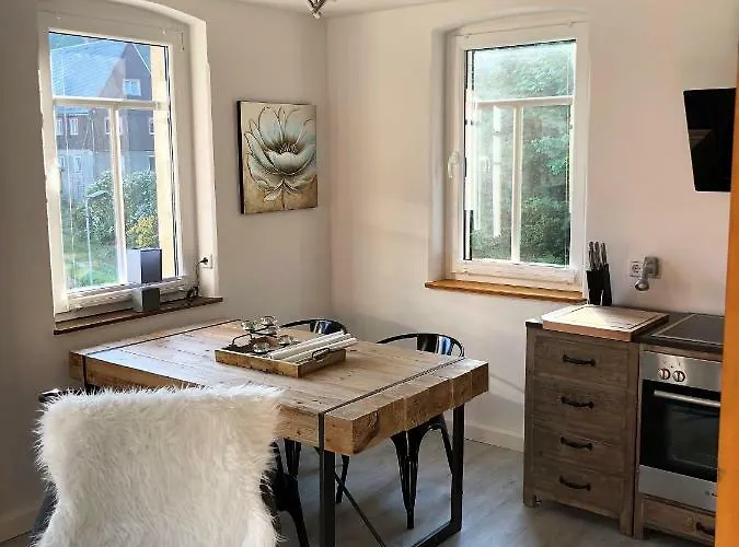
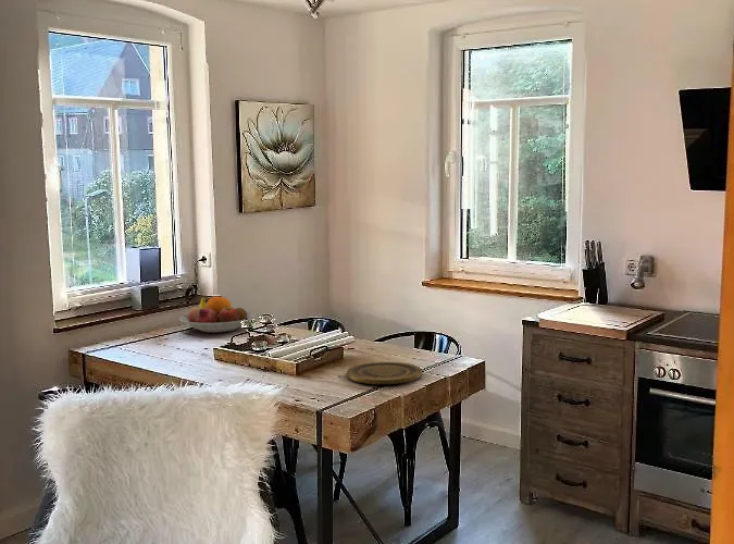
+ fruit bowl [178,296,256,334]
+ plate [346,361,423,385]
